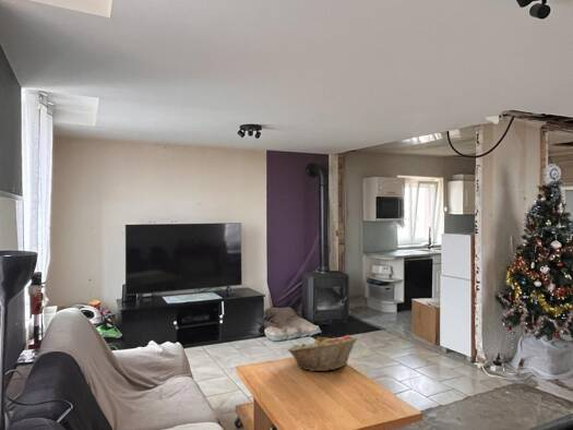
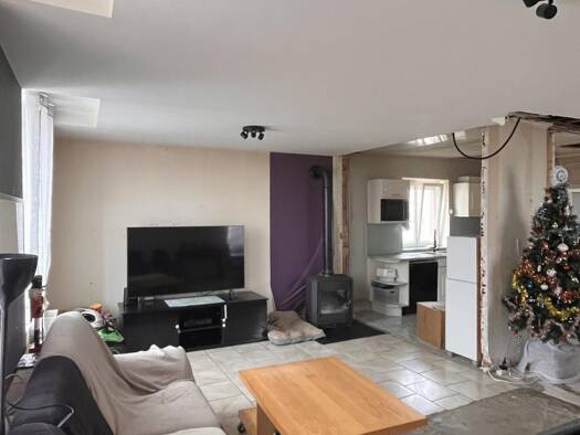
- fruit basket [287,334,359,372]
